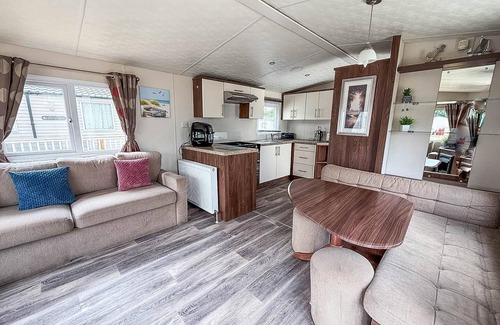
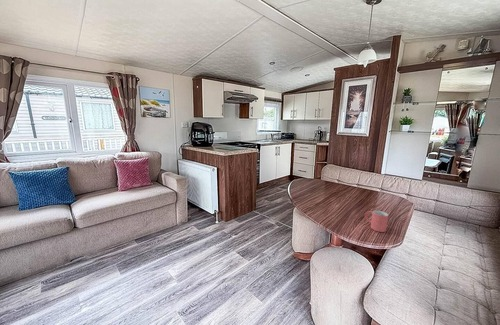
+ mug [364,210,389,233]
